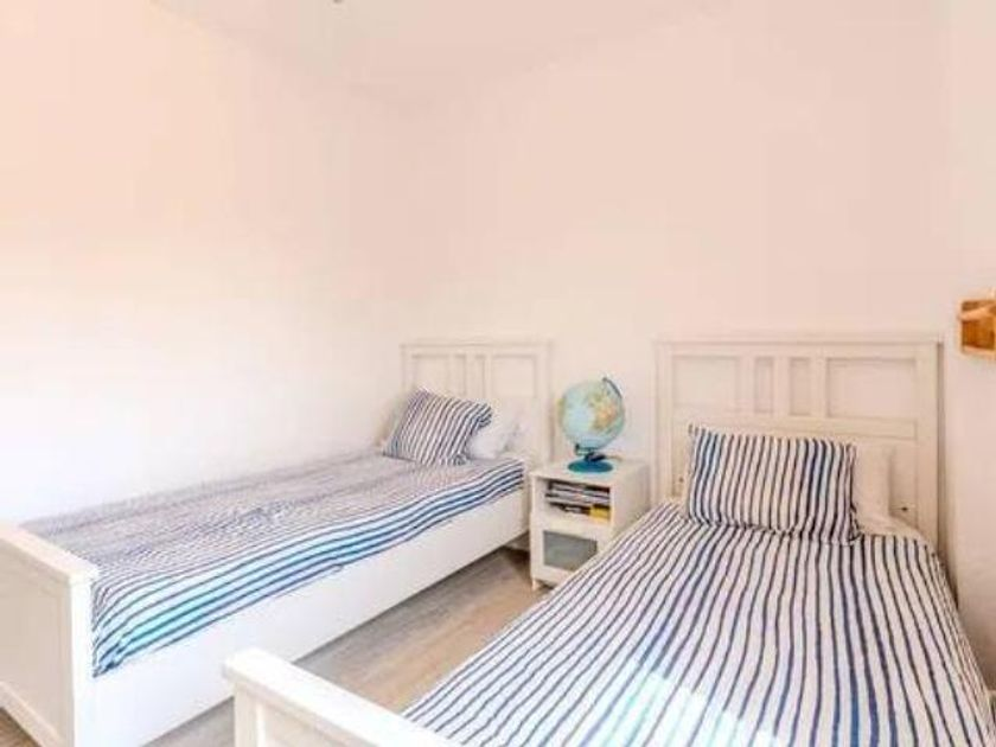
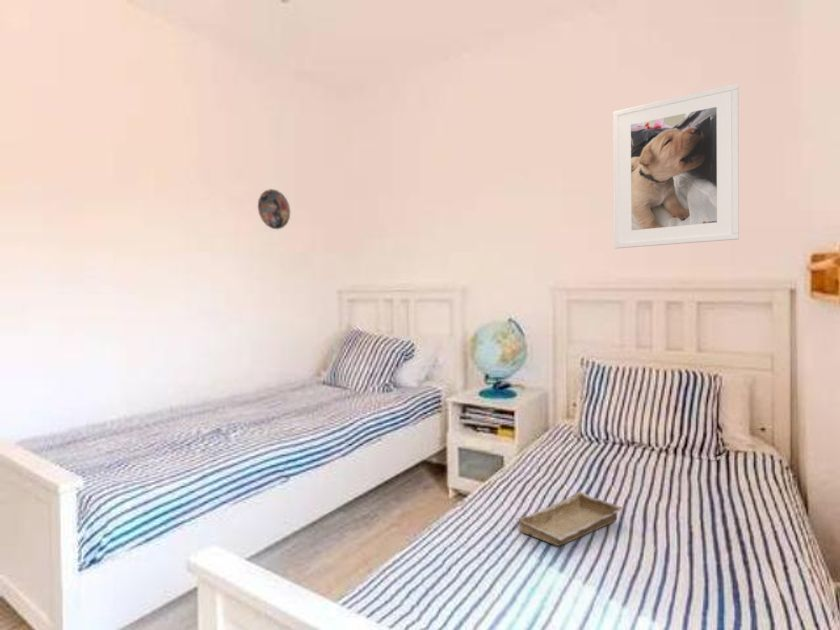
+ decorative plate [257,188,291,230]
+ tray [515,490,624,547]
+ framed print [612,83,740,249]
